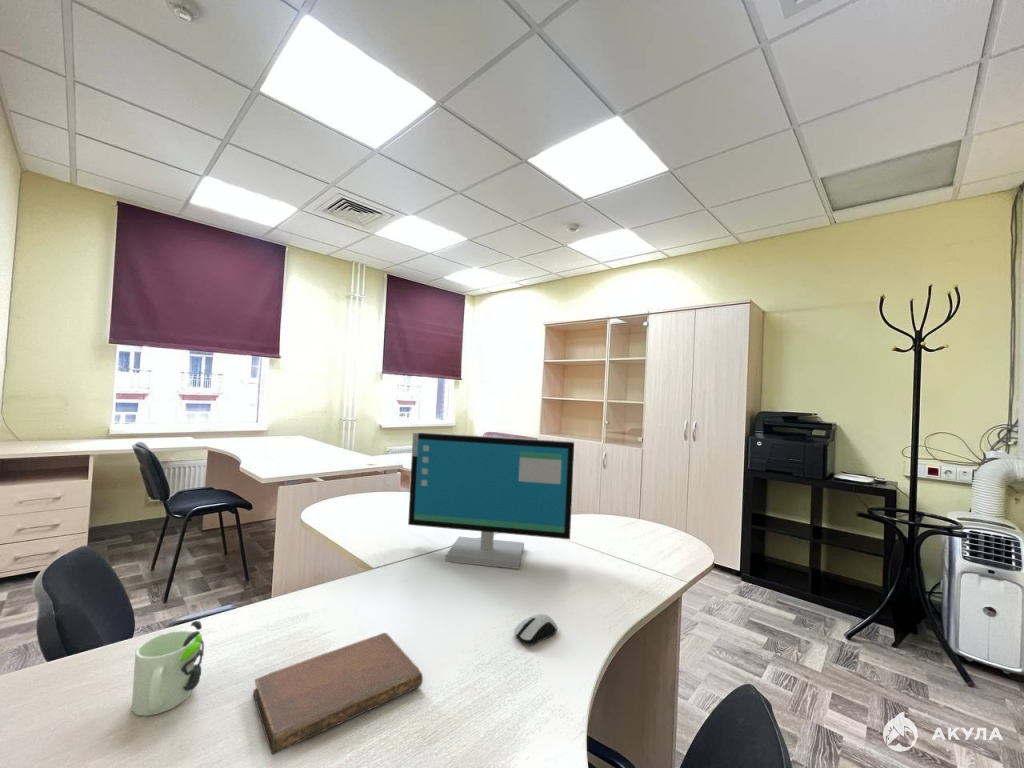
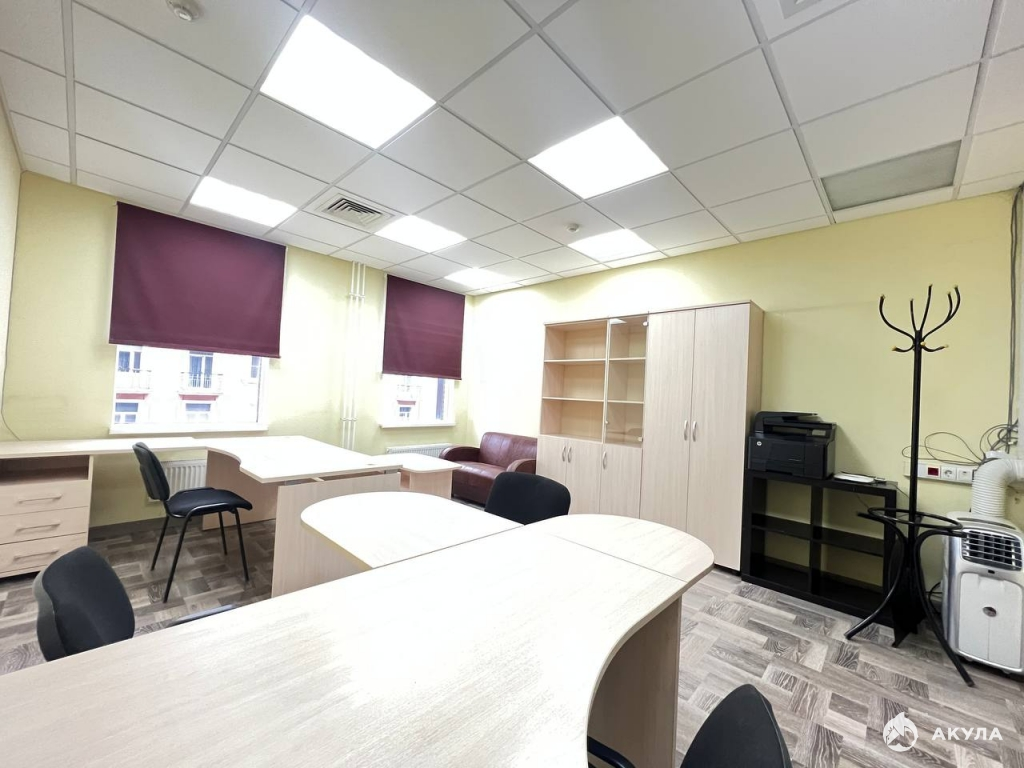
- notebook [252,632,424,756]
- computer monitor [407,431,575,570]
- computer mouse [513,613,559,646]
- mug [131,620,205,717]
